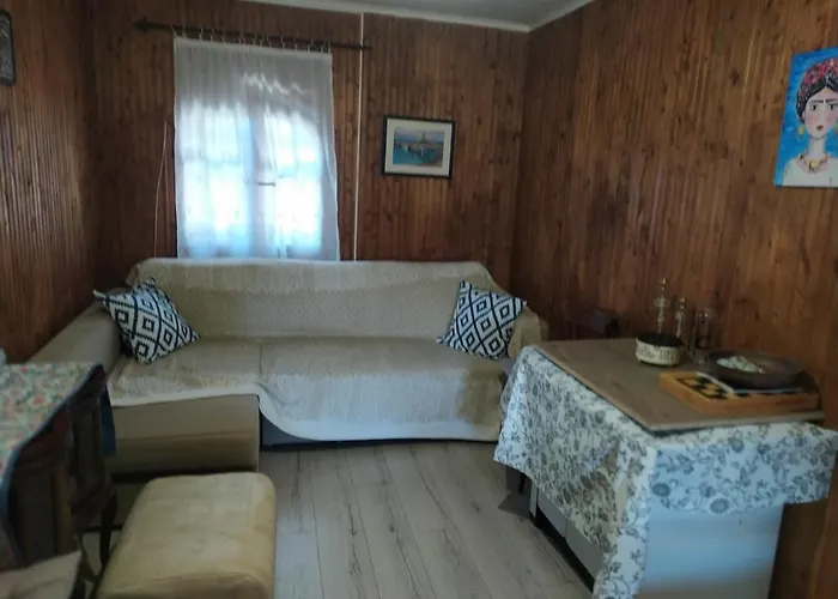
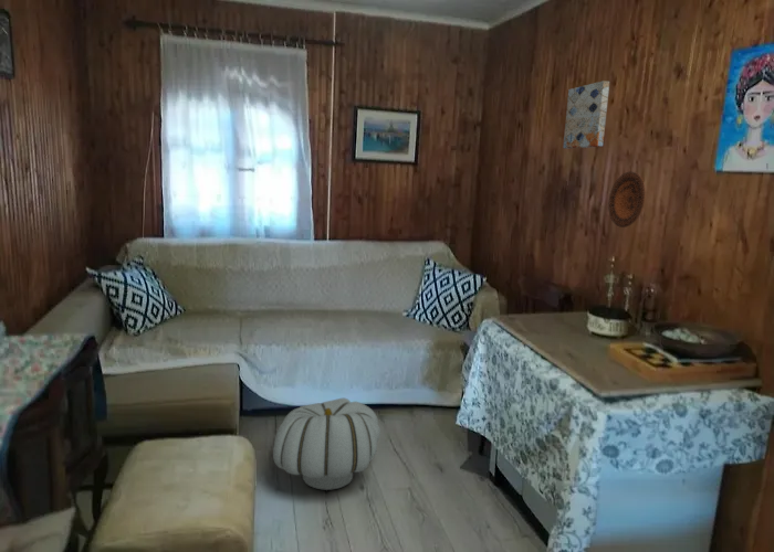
+ wall art [562,79,610,150]
+ decorative plate [607,171,647,229]
+ ottoman [272,397,381,491]
